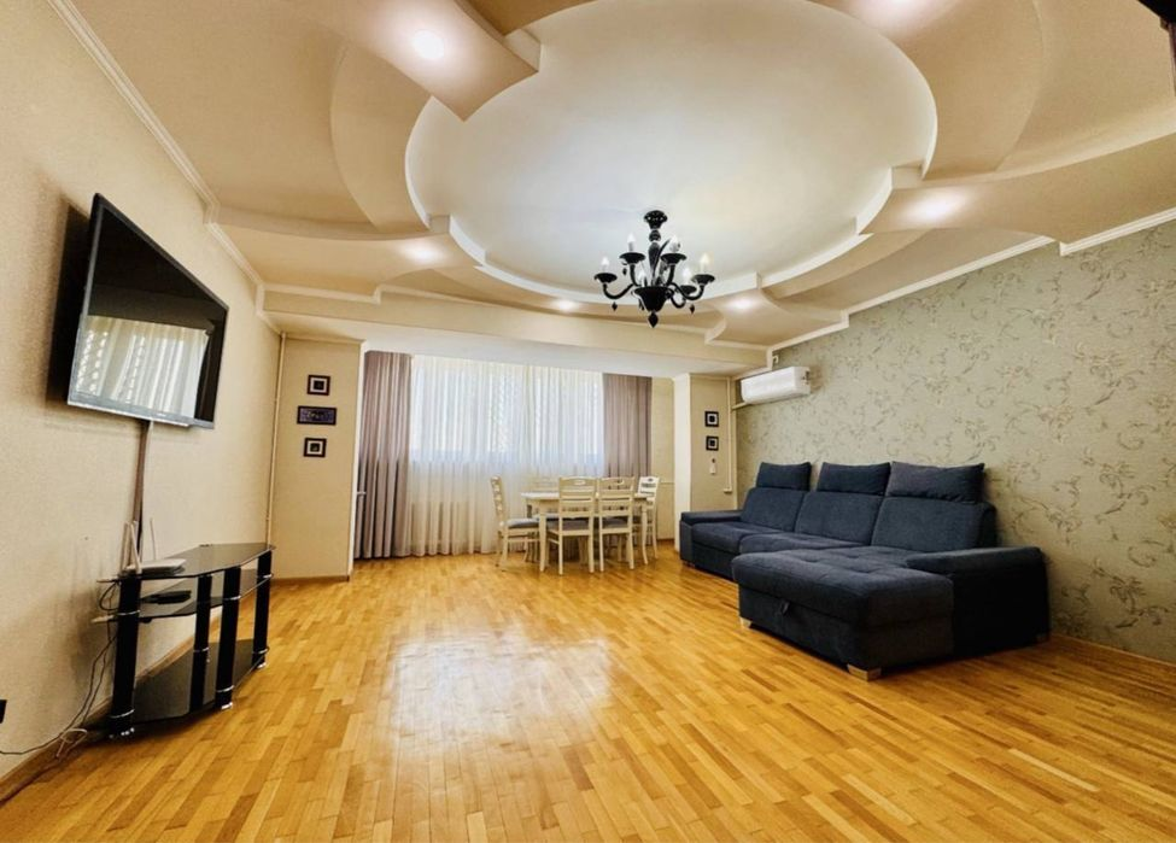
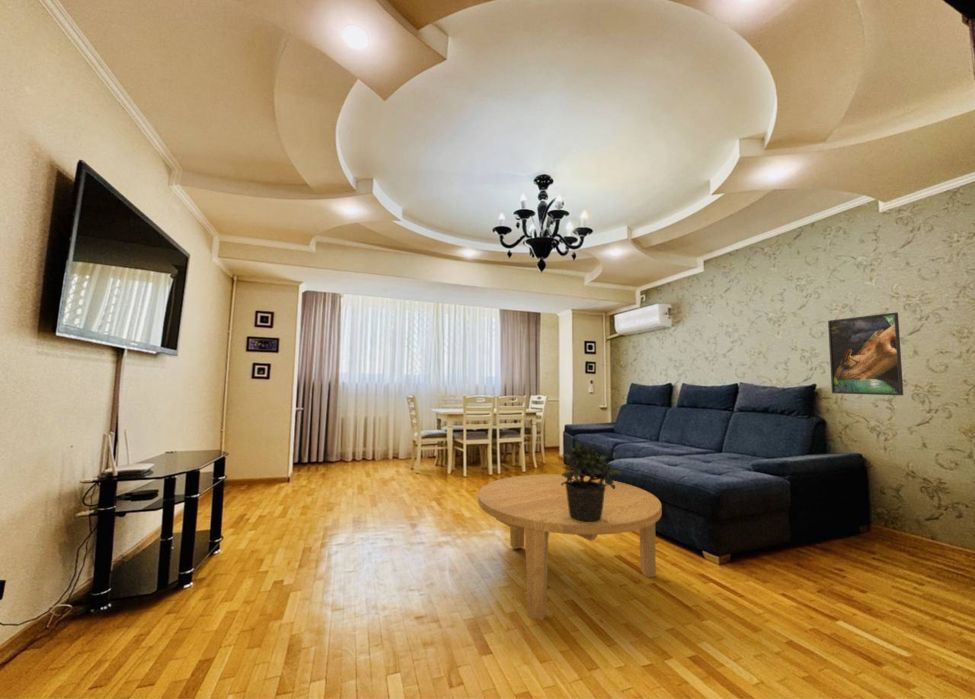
+ potted plant [561,440,623,523]
+ coffee table [477,473,663,621]
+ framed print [827,312,904,396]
